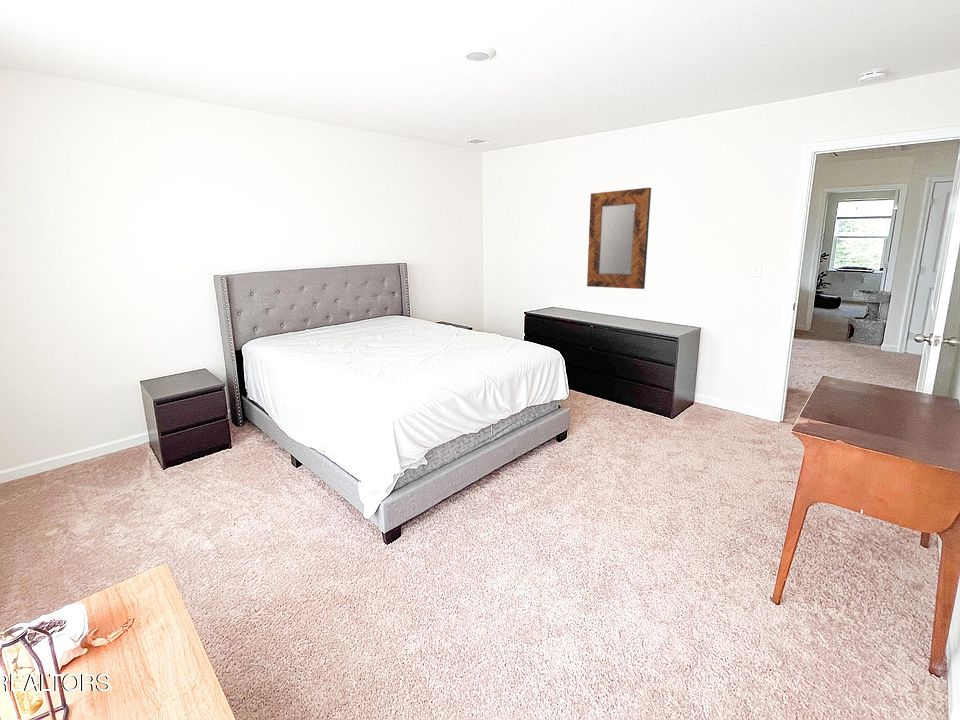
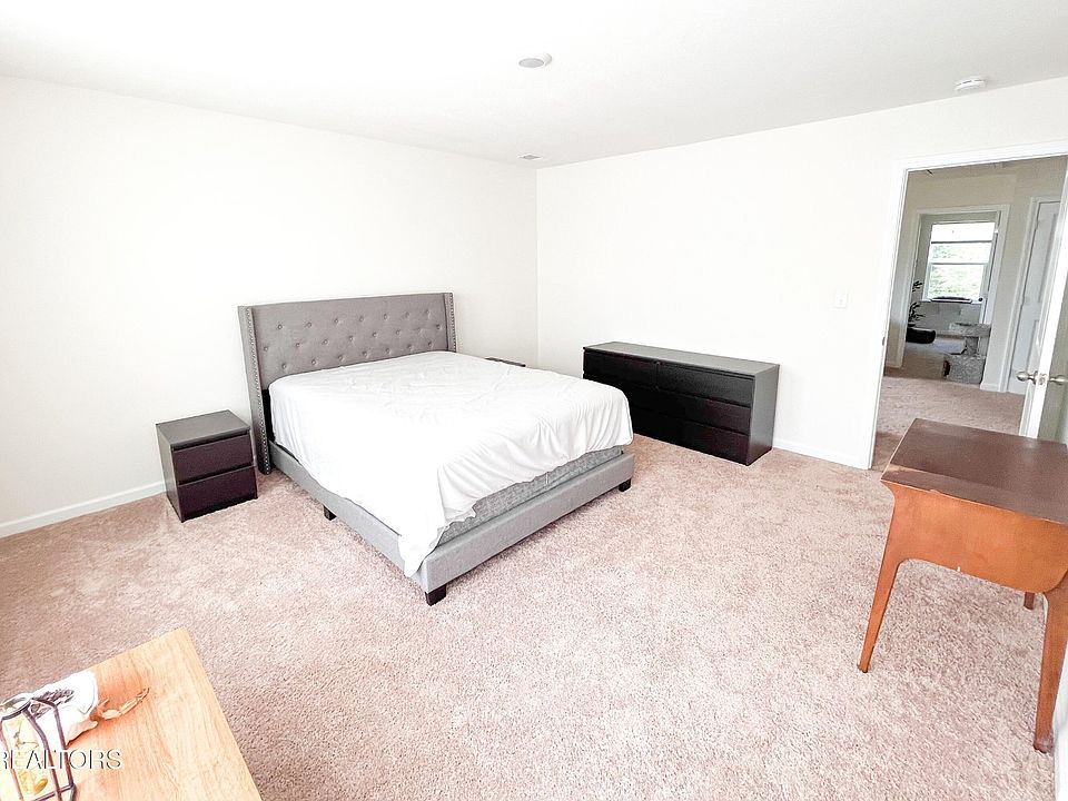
- home mirror [586,187,652,290]
